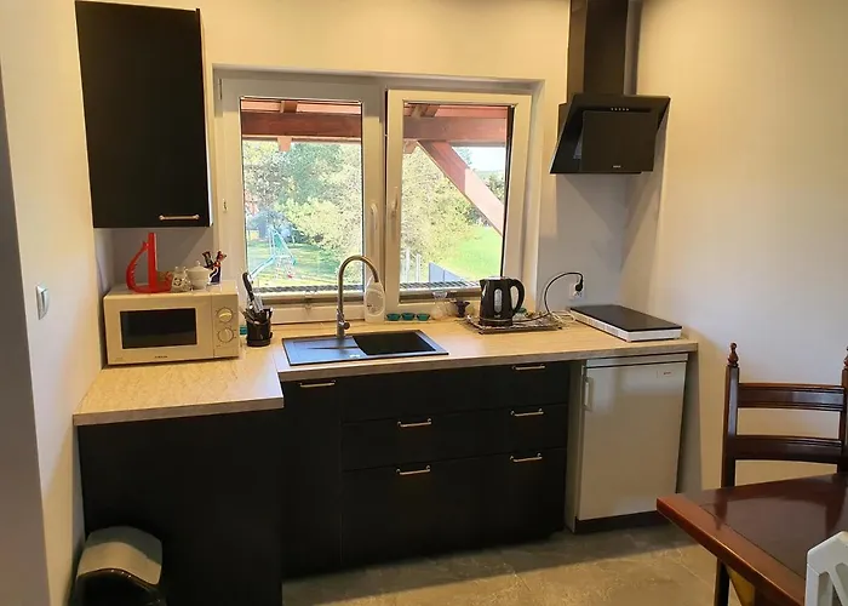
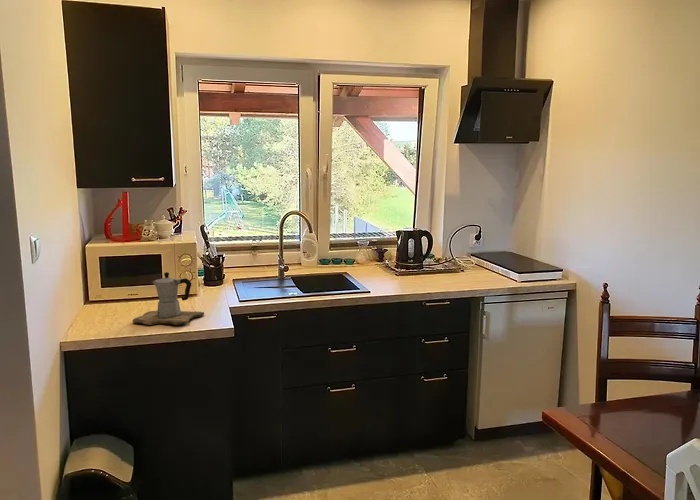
+ coffee maker [132,271,205,326]
